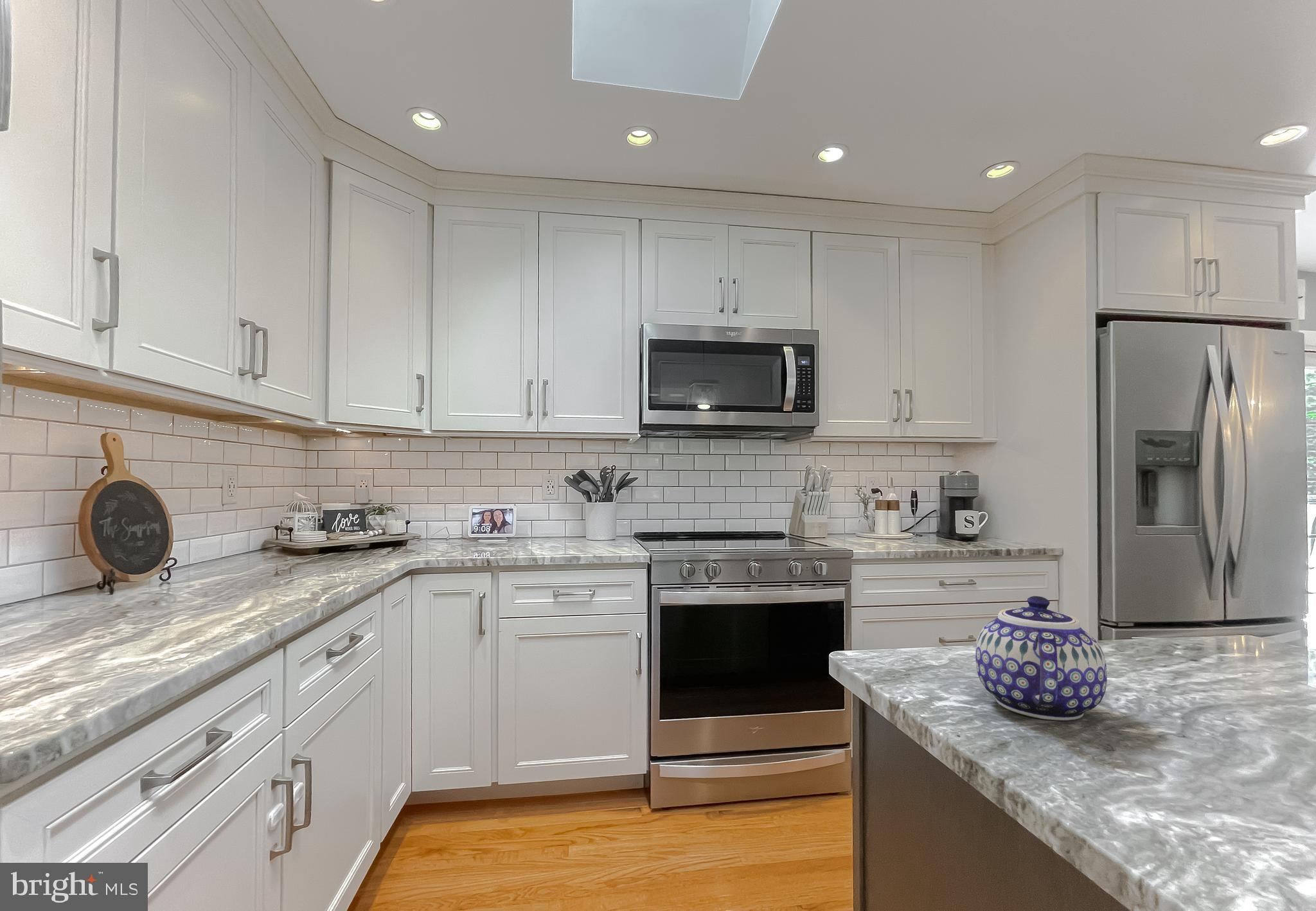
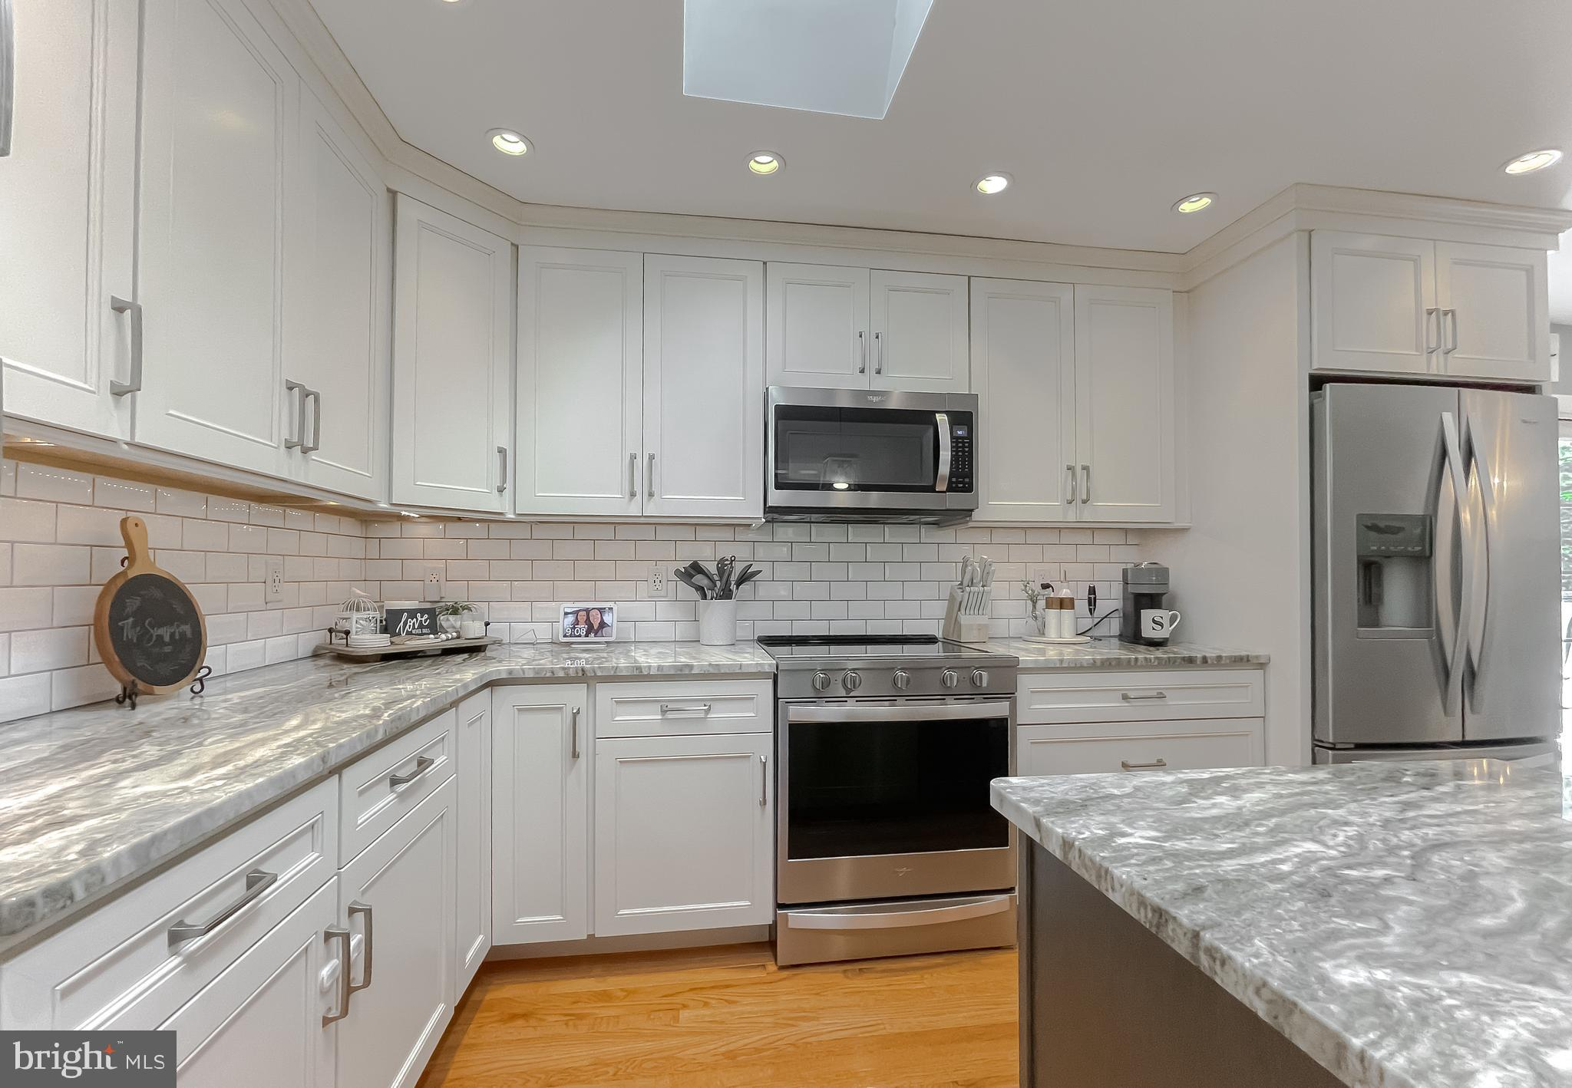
- teapot [975,596,1108,721]
